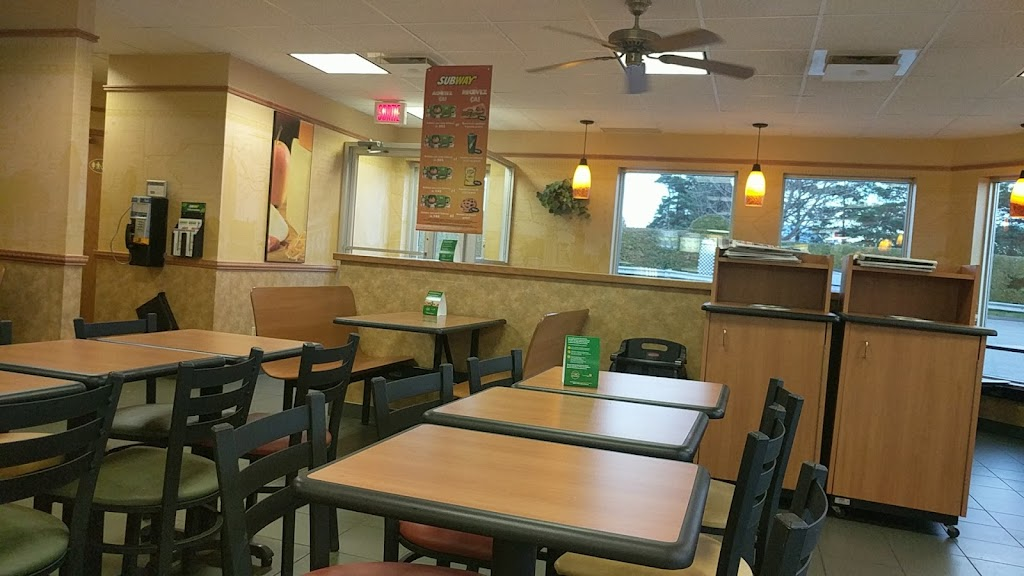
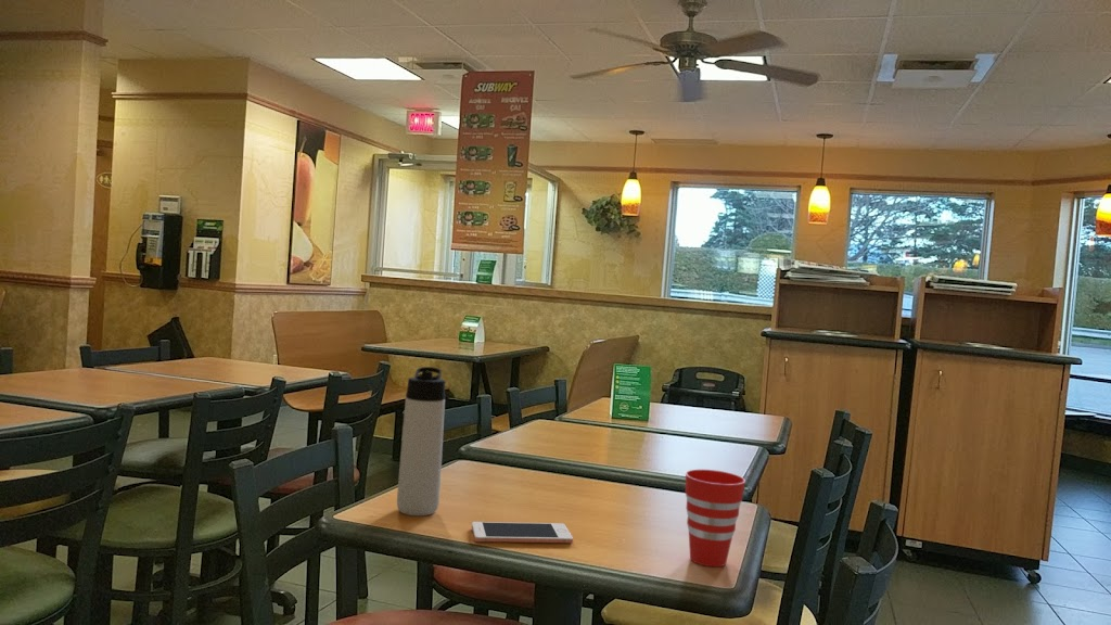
+ cup [685,469,746,567]
+ cell phone [471,521,574,544]
+ thermos bottle [396,366,447,516]
